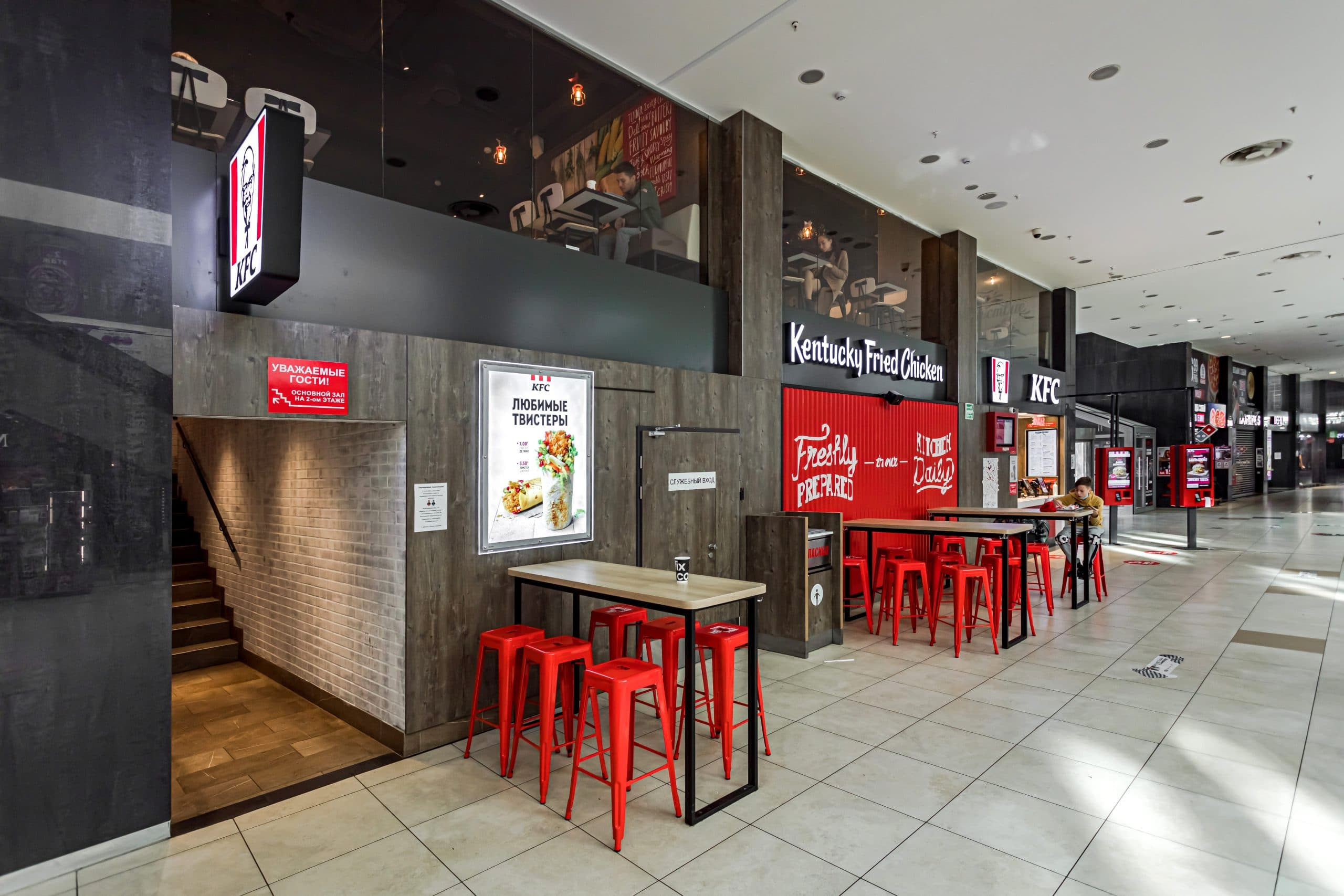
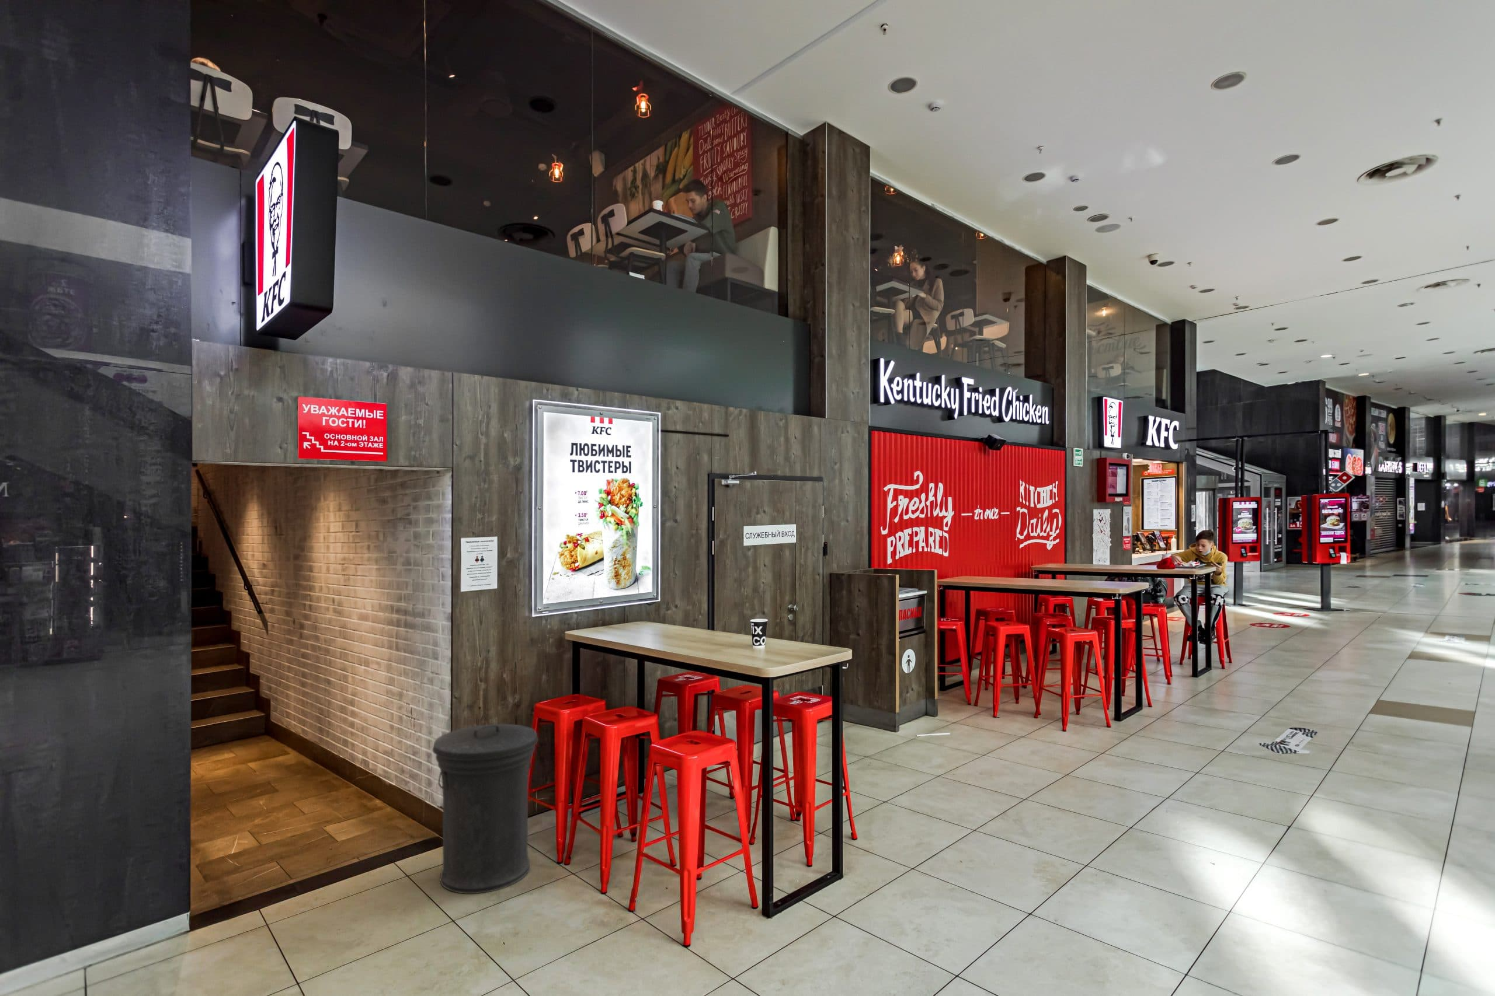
+ trash can [432,724,539,895]
